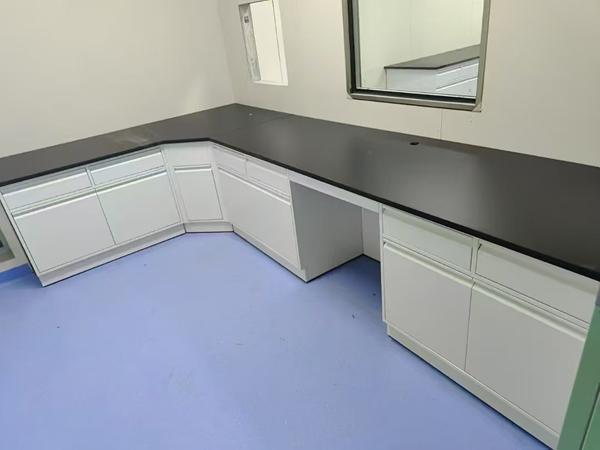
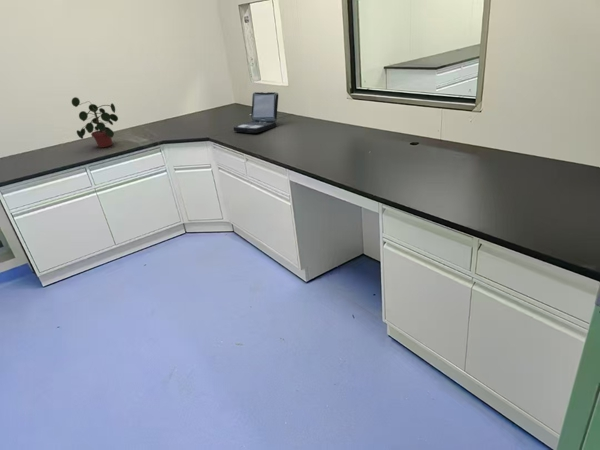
+ potted plant [71,96,119,149]
+ laptop [233,91,279,134]
